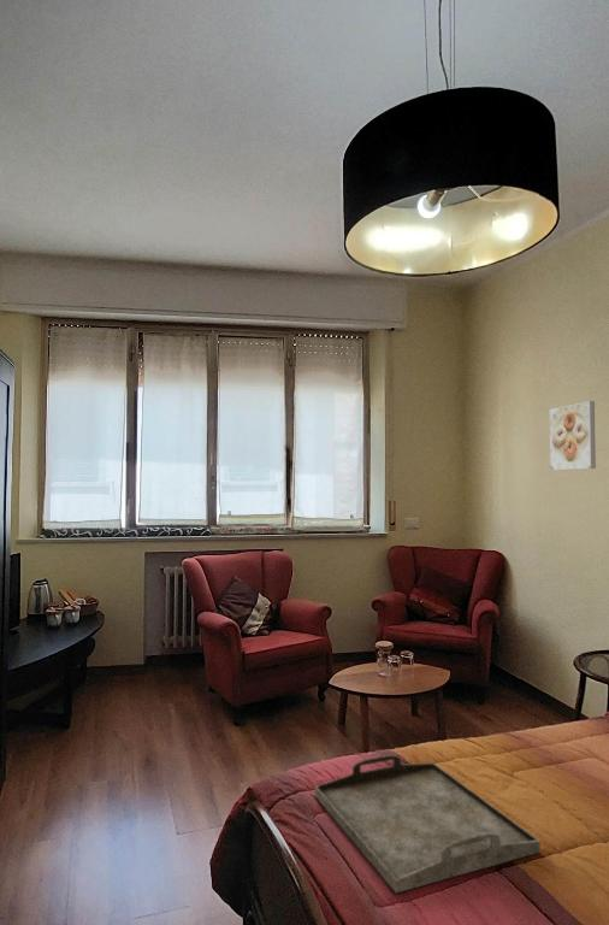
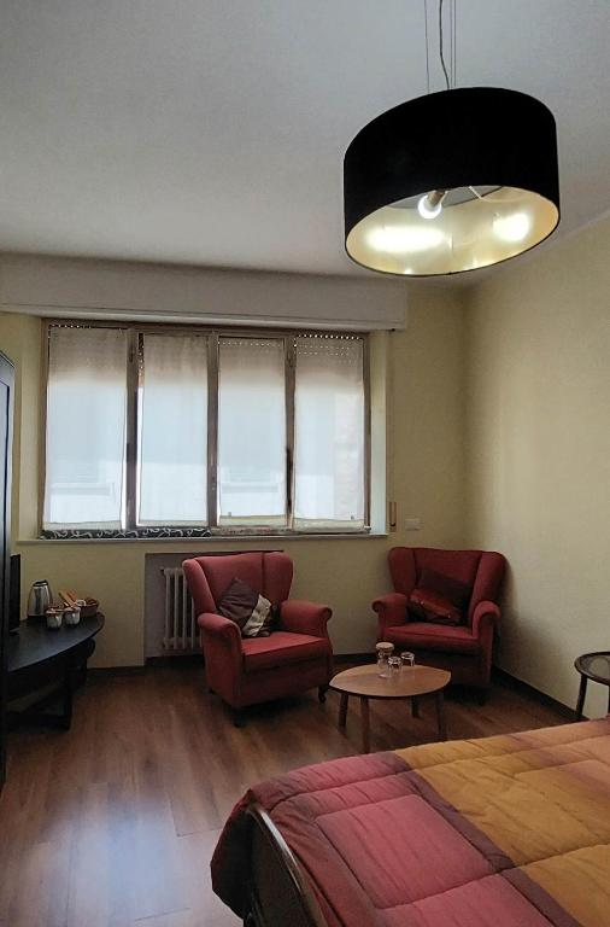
- serving tray [314,754,542,895]
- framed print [548,400,597,472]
